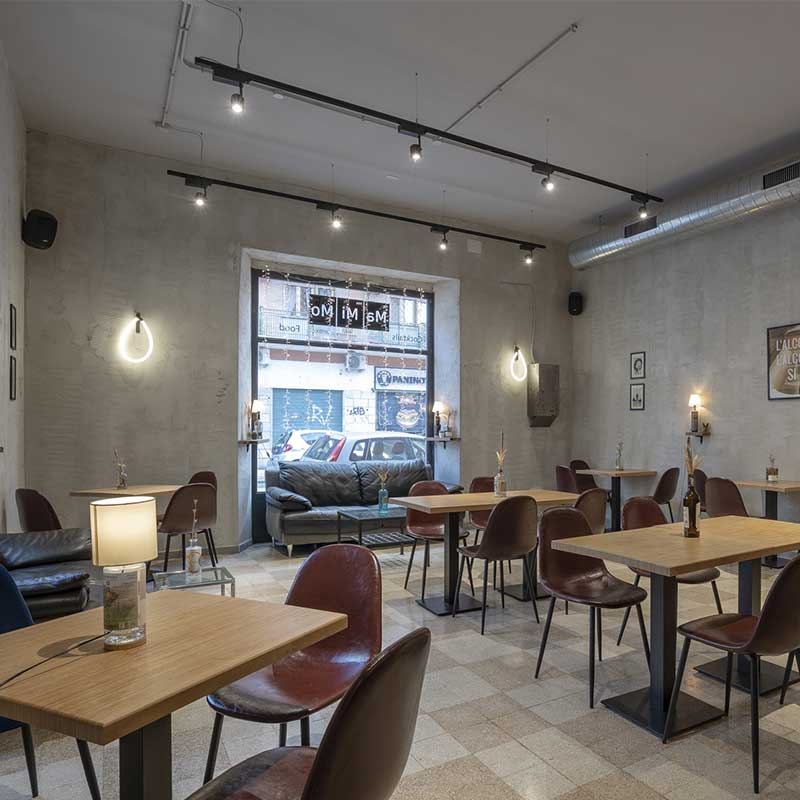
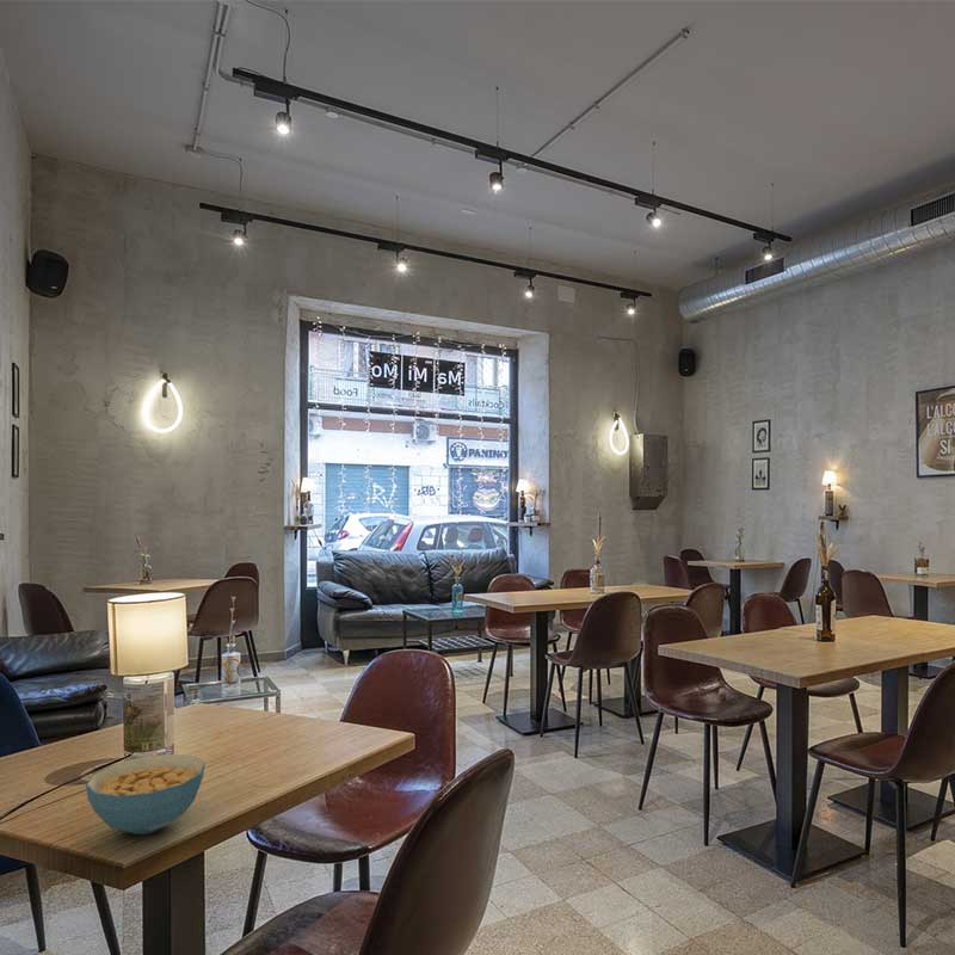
+ cereal bowl [85,753,207,836]
